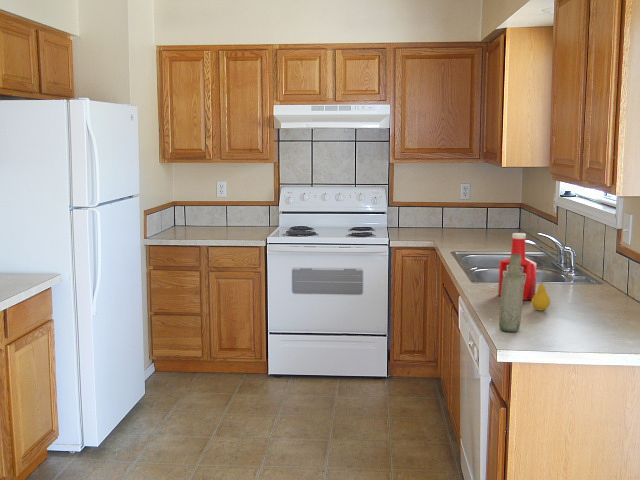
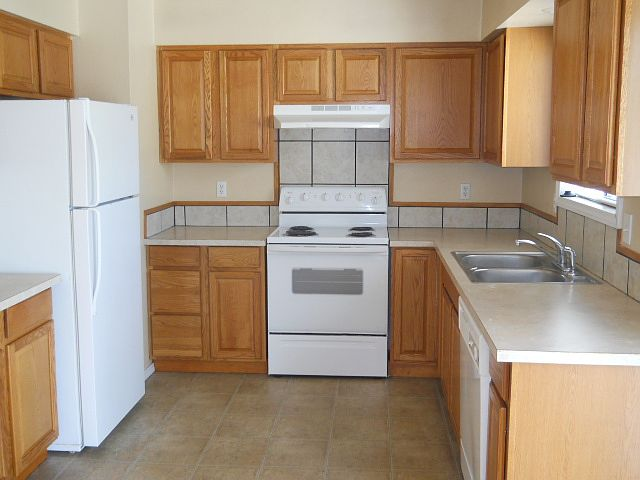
- fruit [530,277,551,312]
- soap bottle [497,232,538,301]
- bottle [498,254,524,333]
